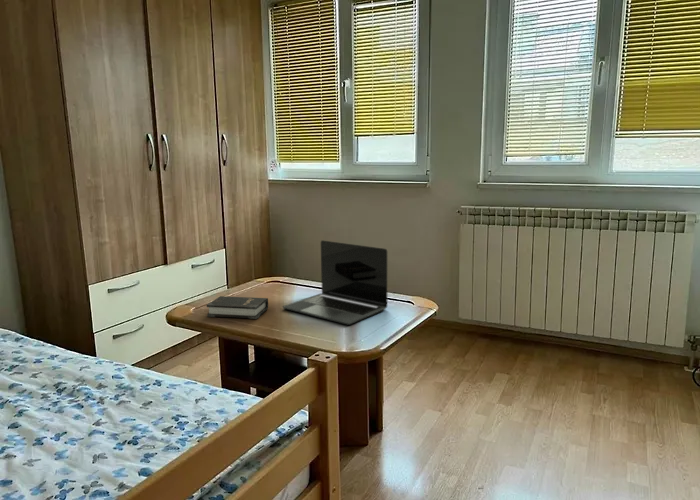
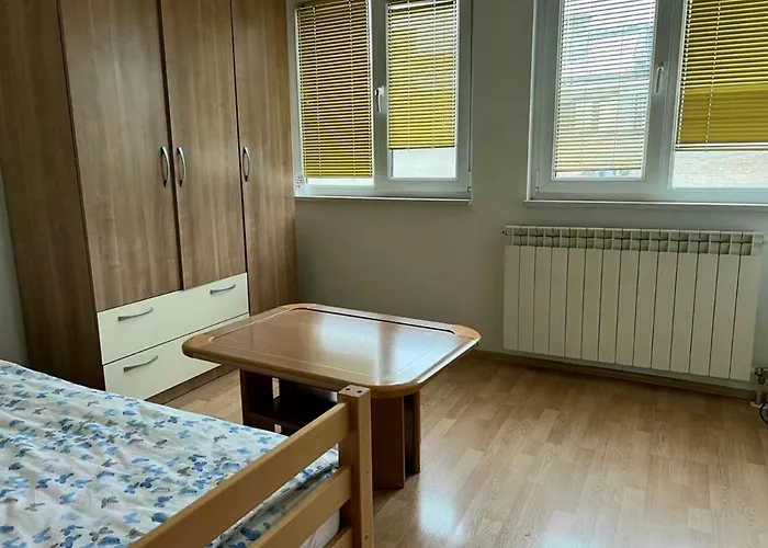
- hardback book [206,295,269,320]
- laptop [282,239,388,326]
